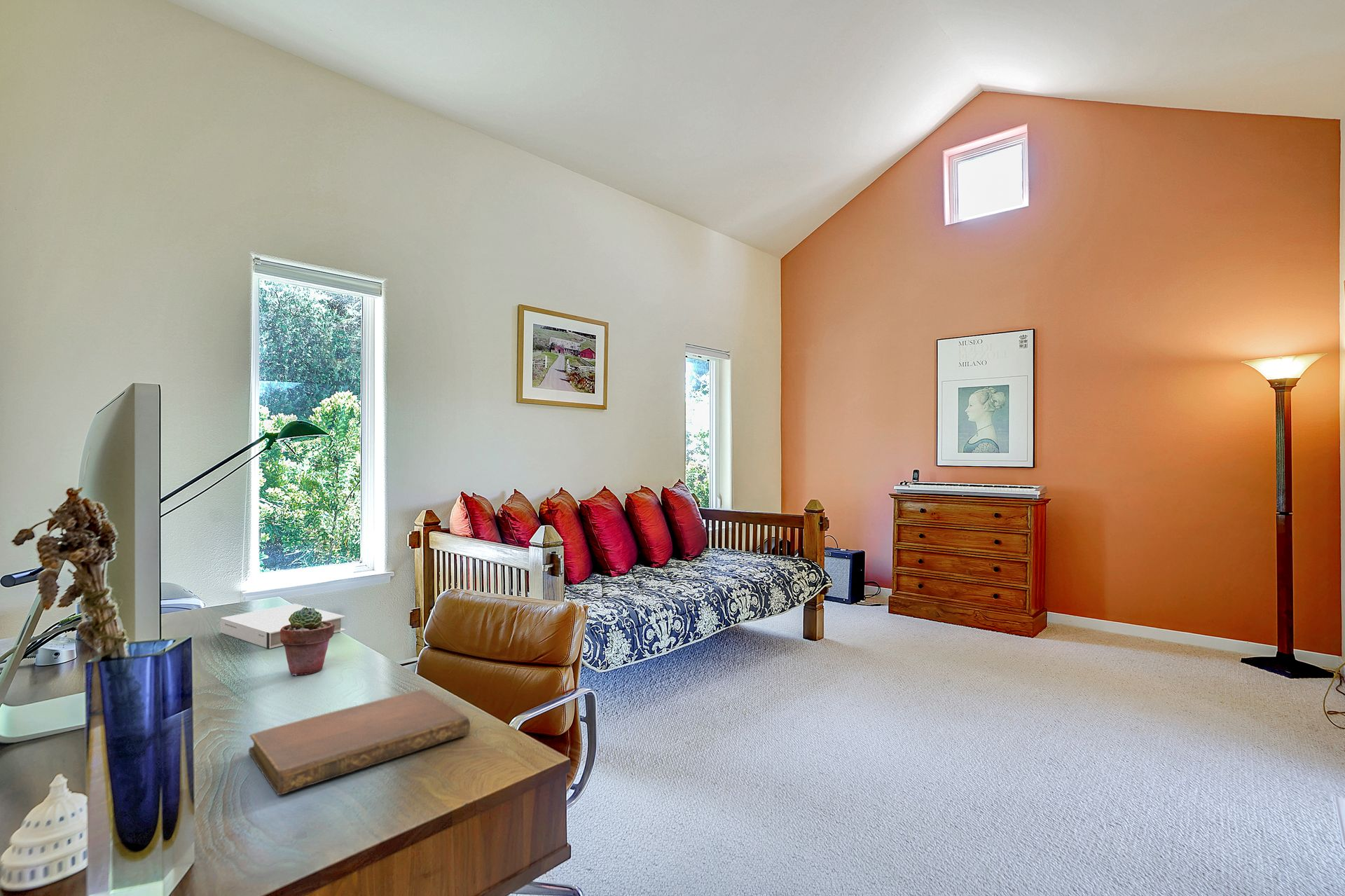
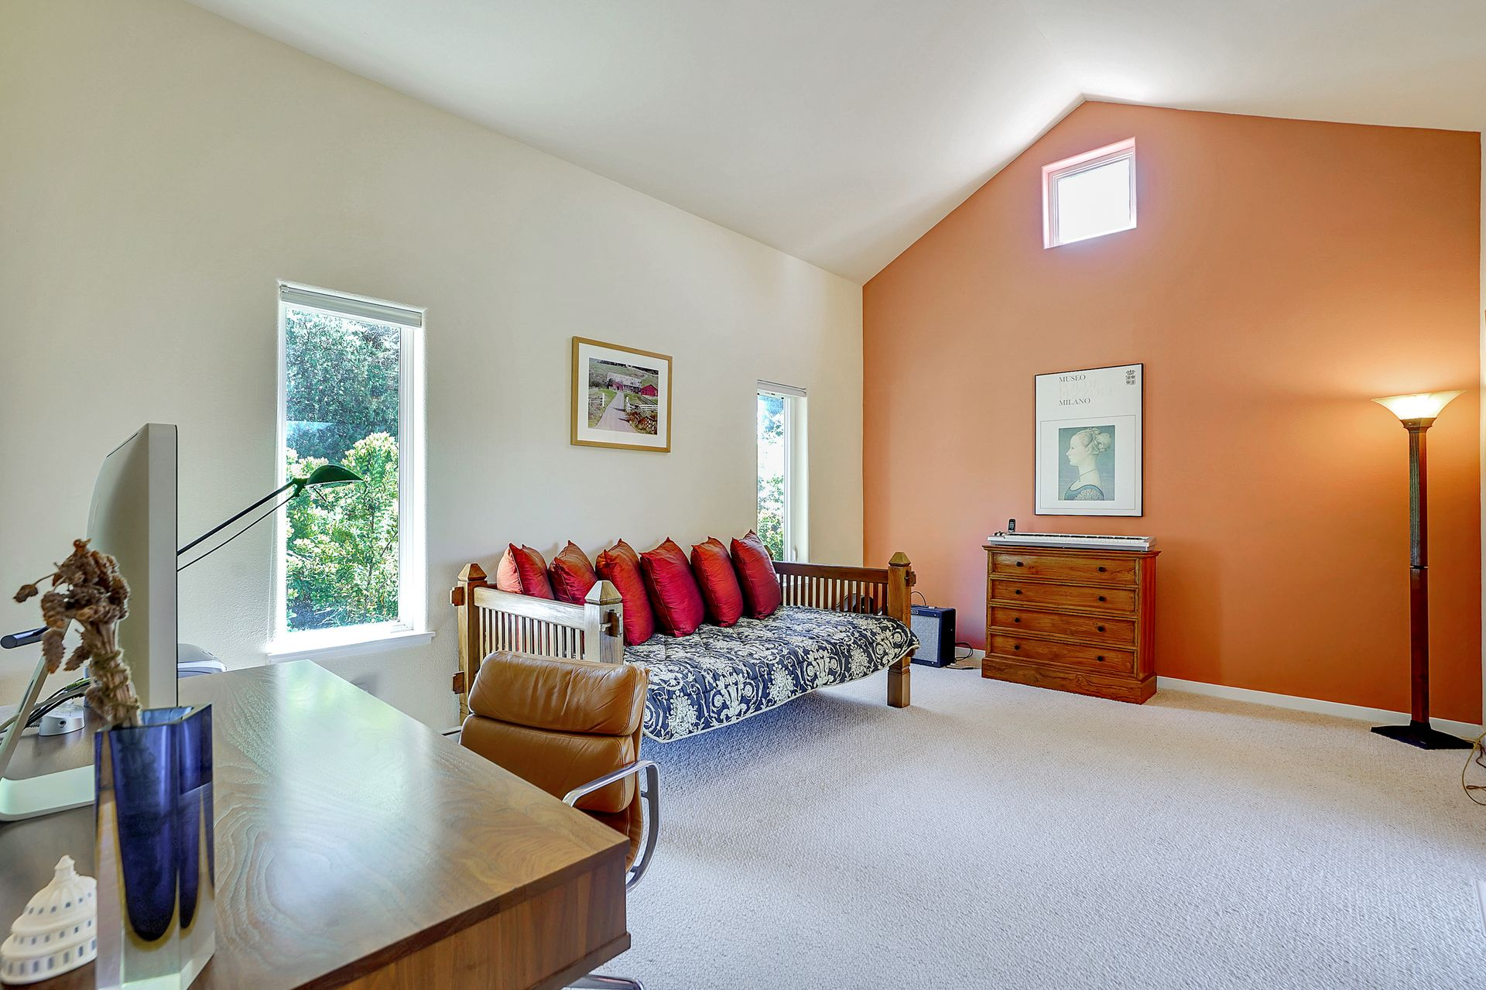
- potted succulent [280,607,335,676]
- notebook [248,689,471,796]
- hardback book [220,603,346,649]
